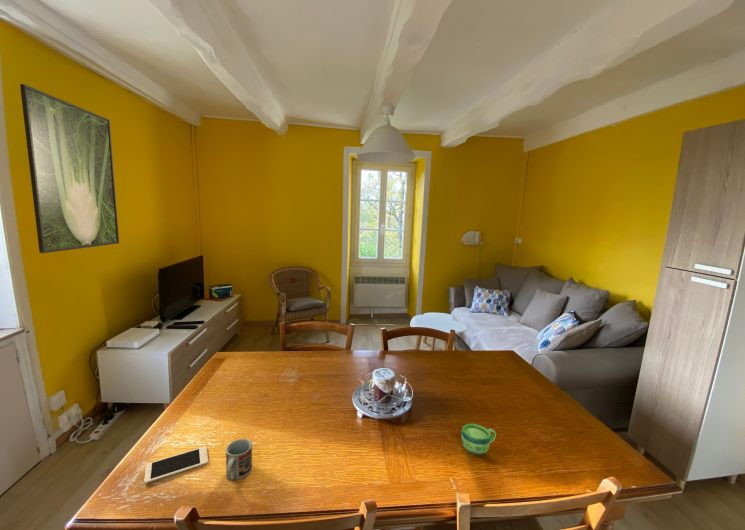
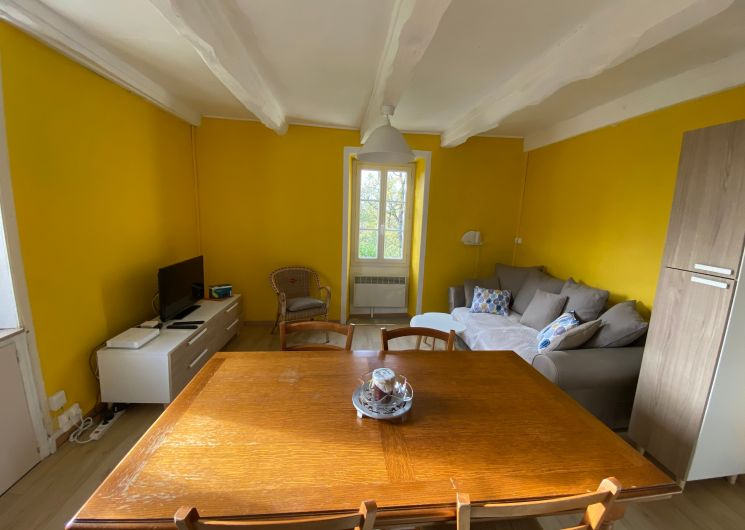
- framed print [19,83,120,254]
- cup [461,423,497,456]
- cup [225,438,253,482]
- cell phone [143,445,209,484]
